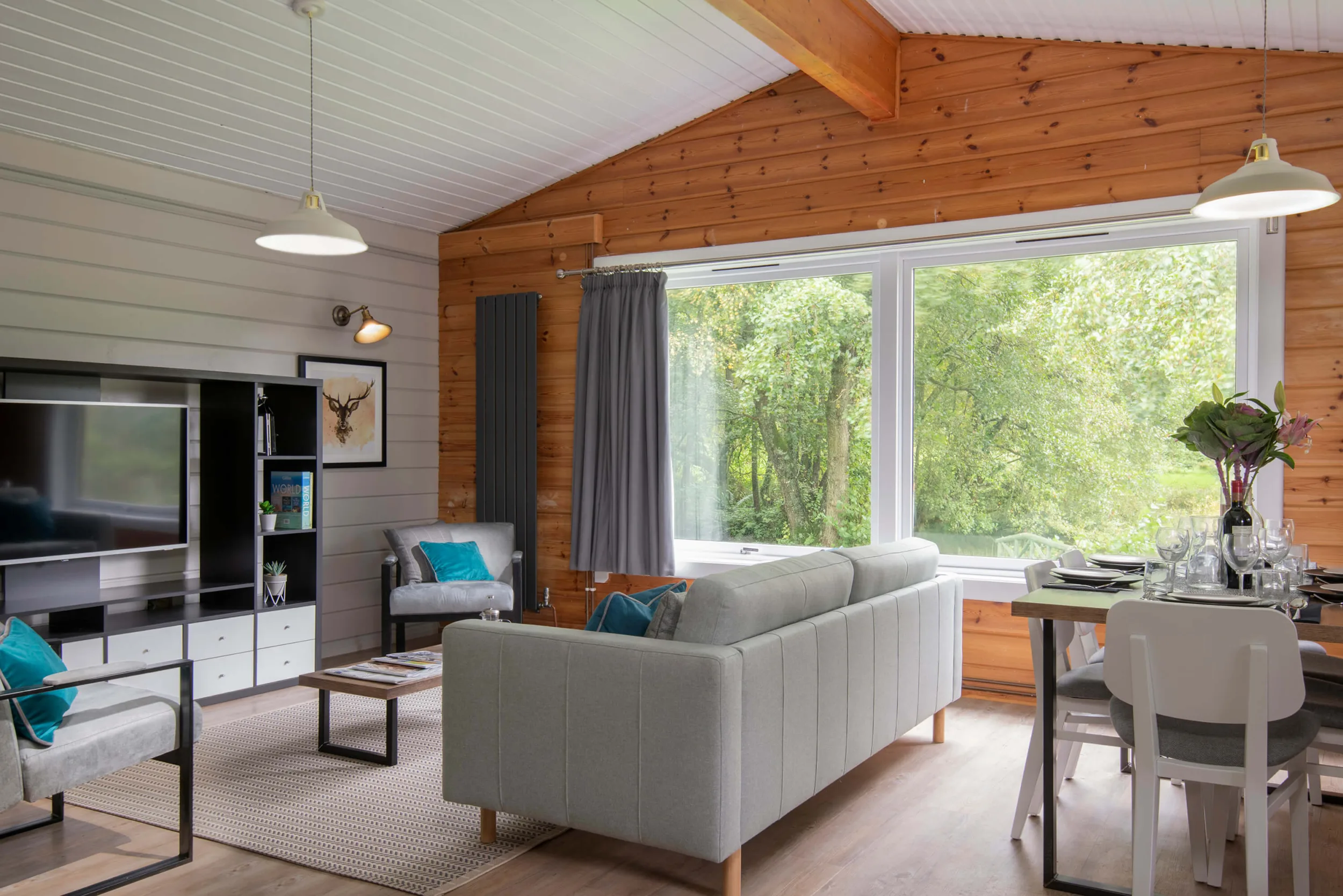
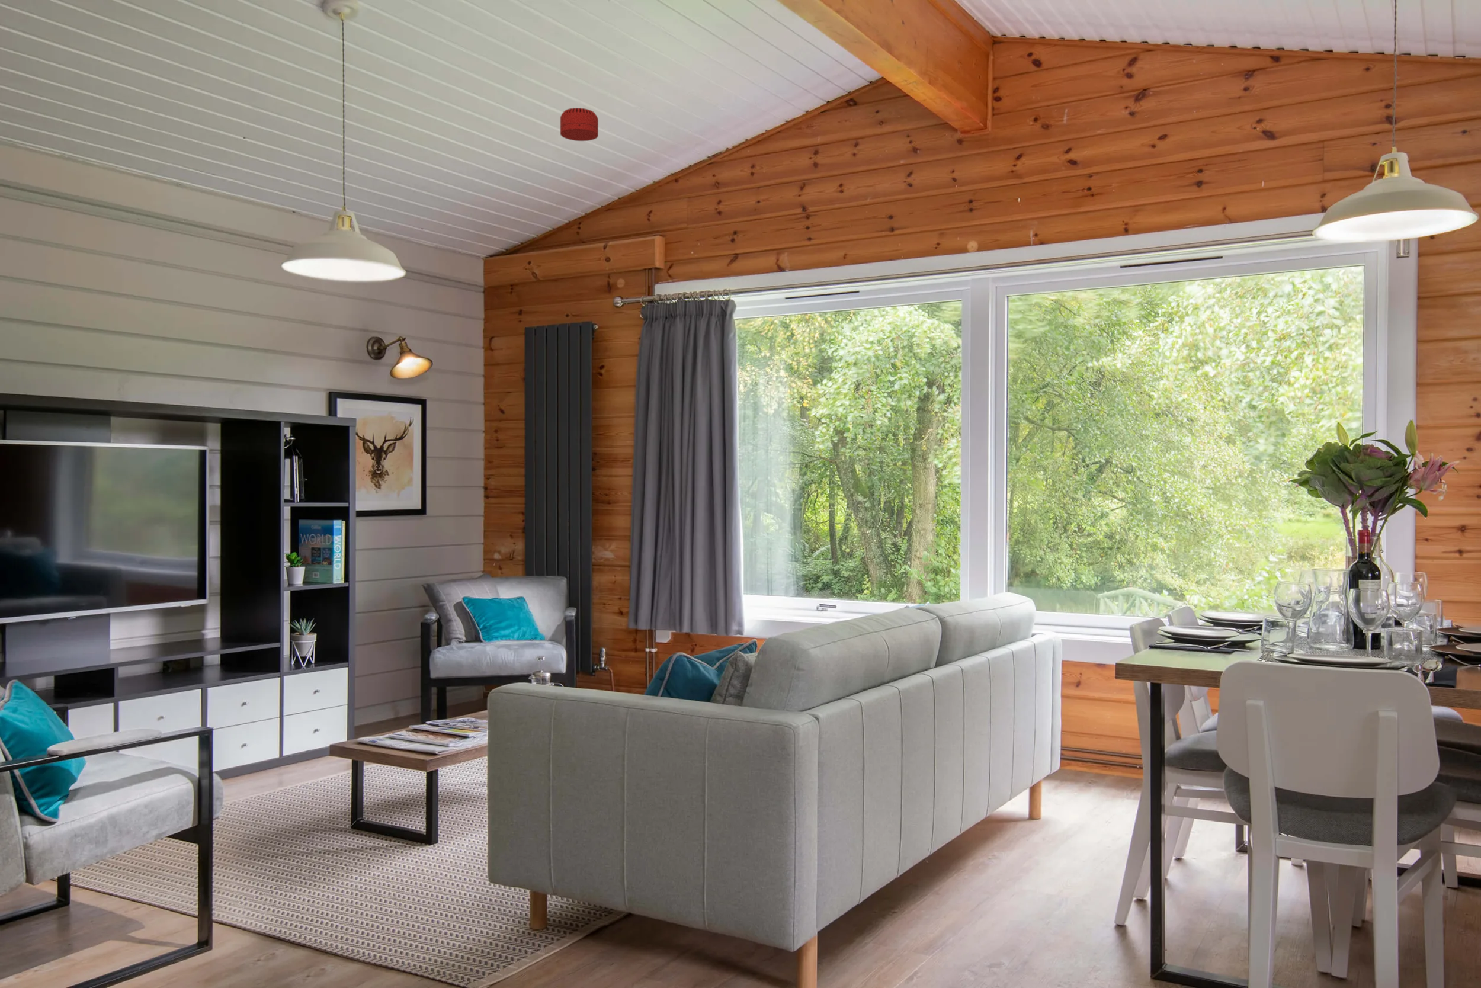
+ smoke detector [560,107,599,141]
